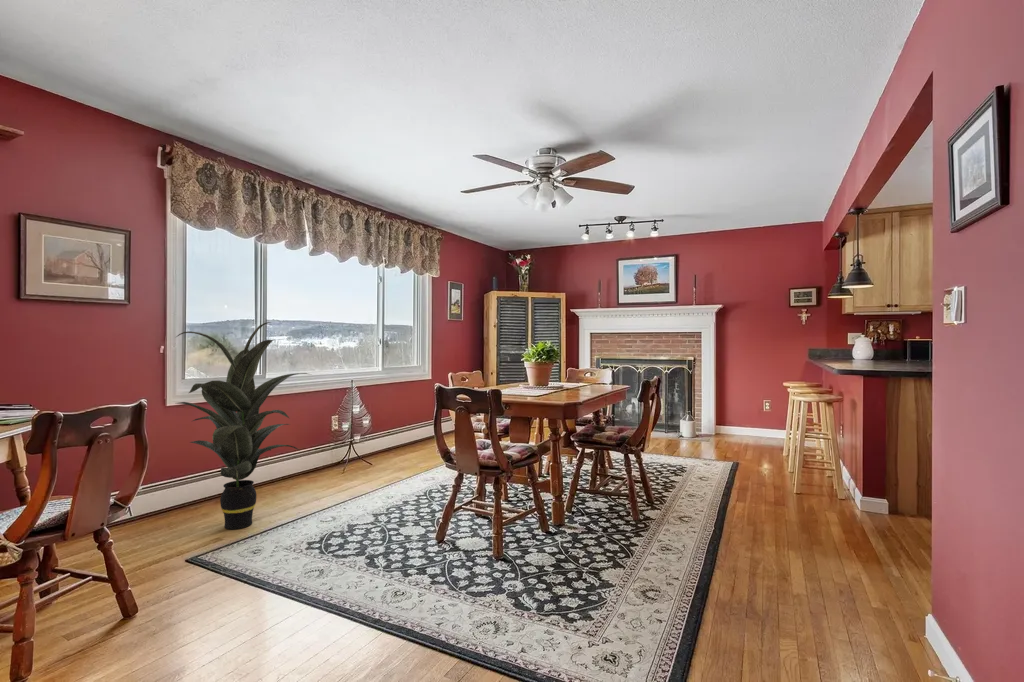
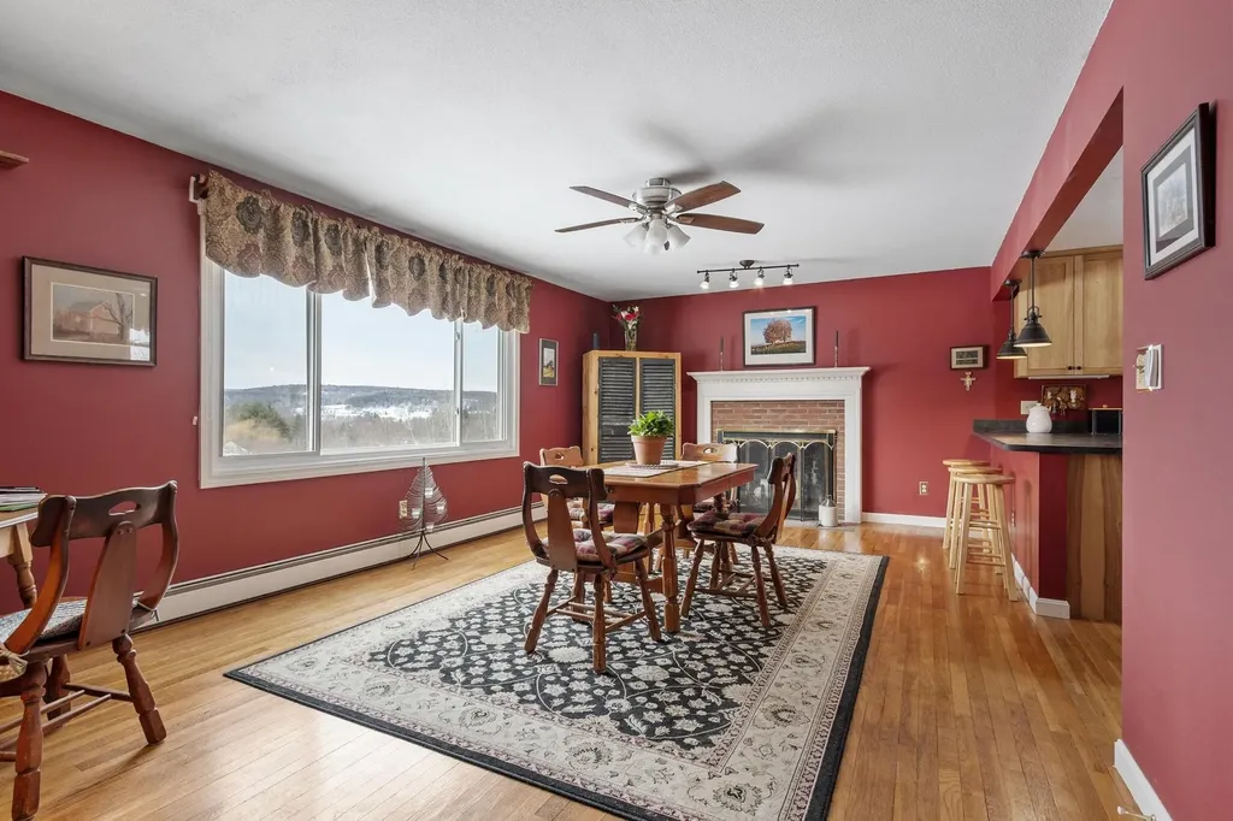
- indoor plant [174,321,313,530]
